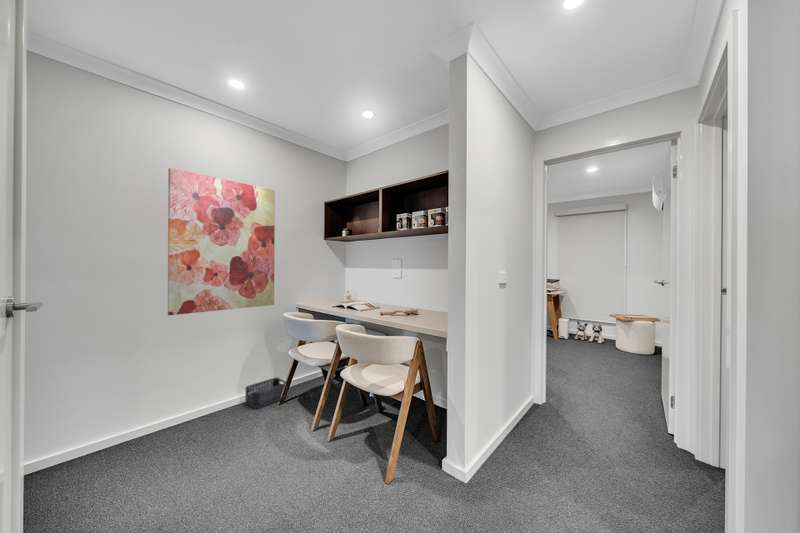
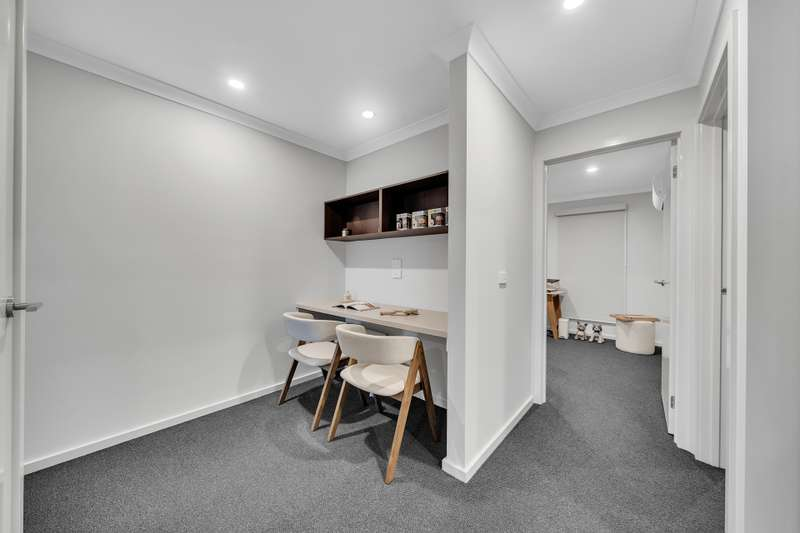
- wall art [167,167,276,316]
- storage bin [244,377,288,410]
